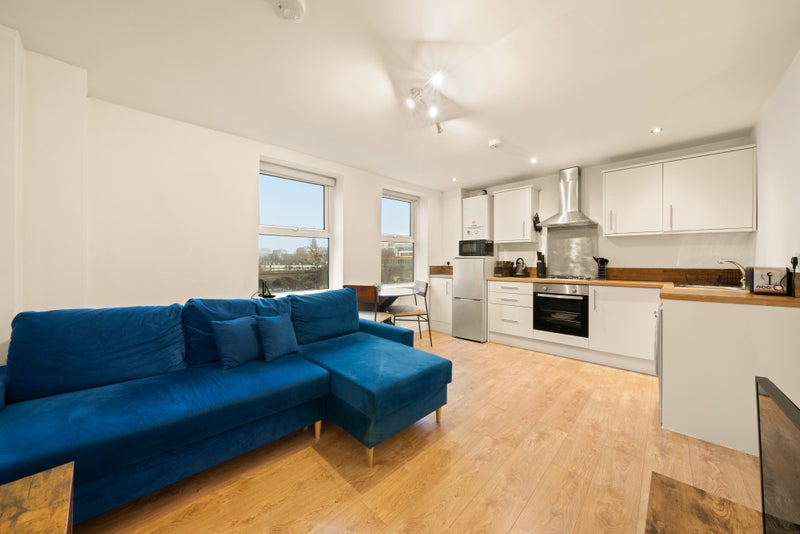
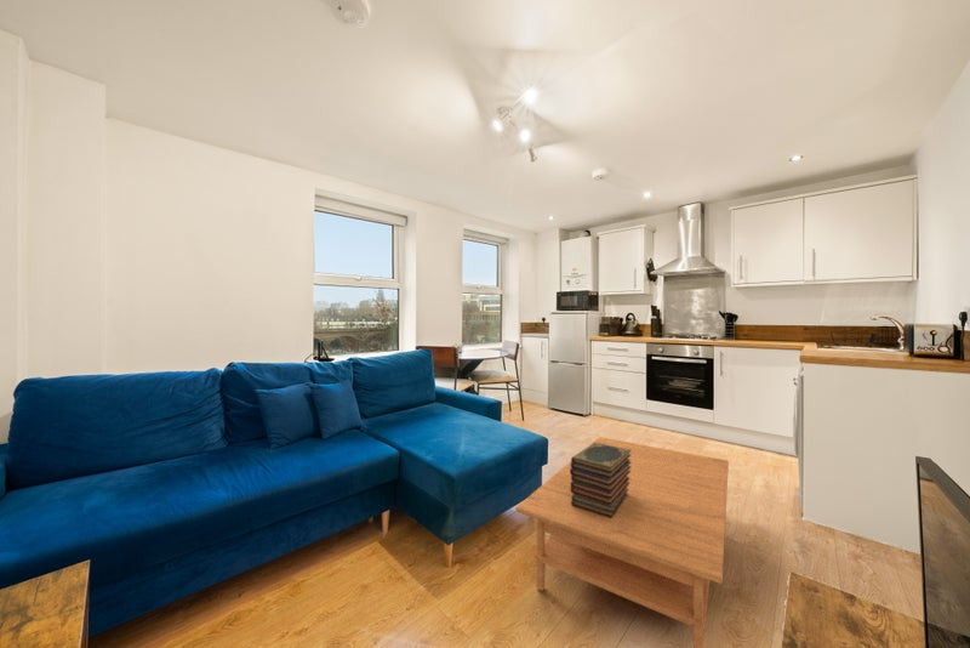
+ coffee table [514,436,730,648]
+ book stack [570,443,632,518]
